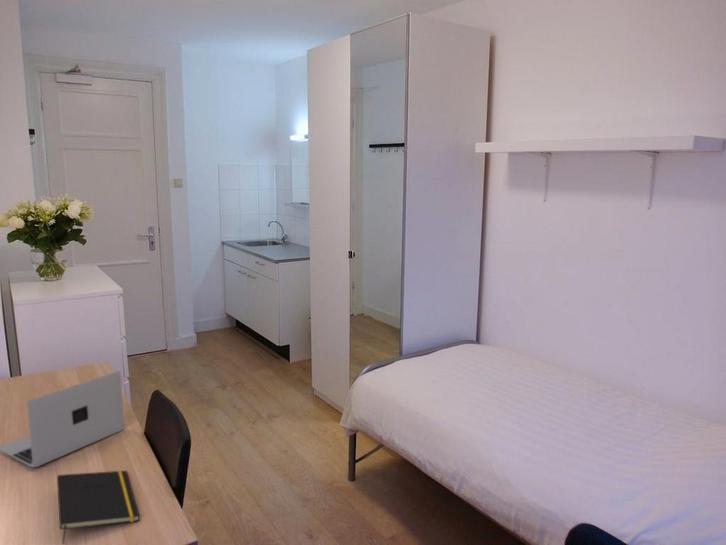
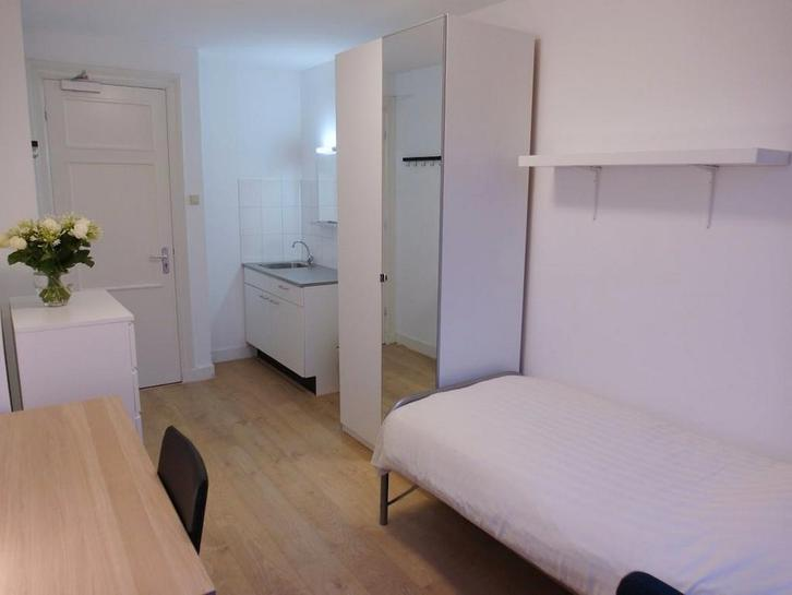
- laptop [0,370,125,468]
- notepad [56,470,141,545]
